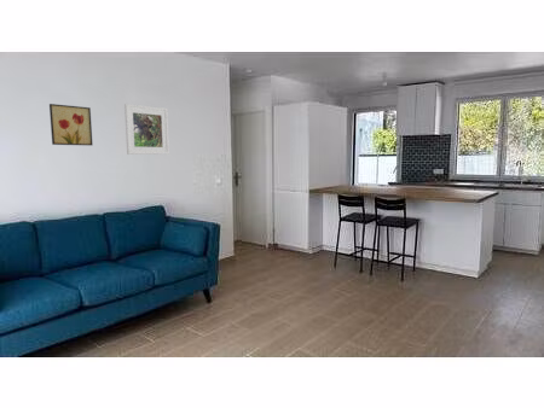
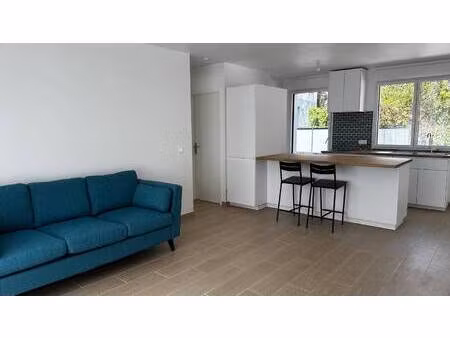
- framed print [123,103,170,156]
- wall art [48,103,93,146]
